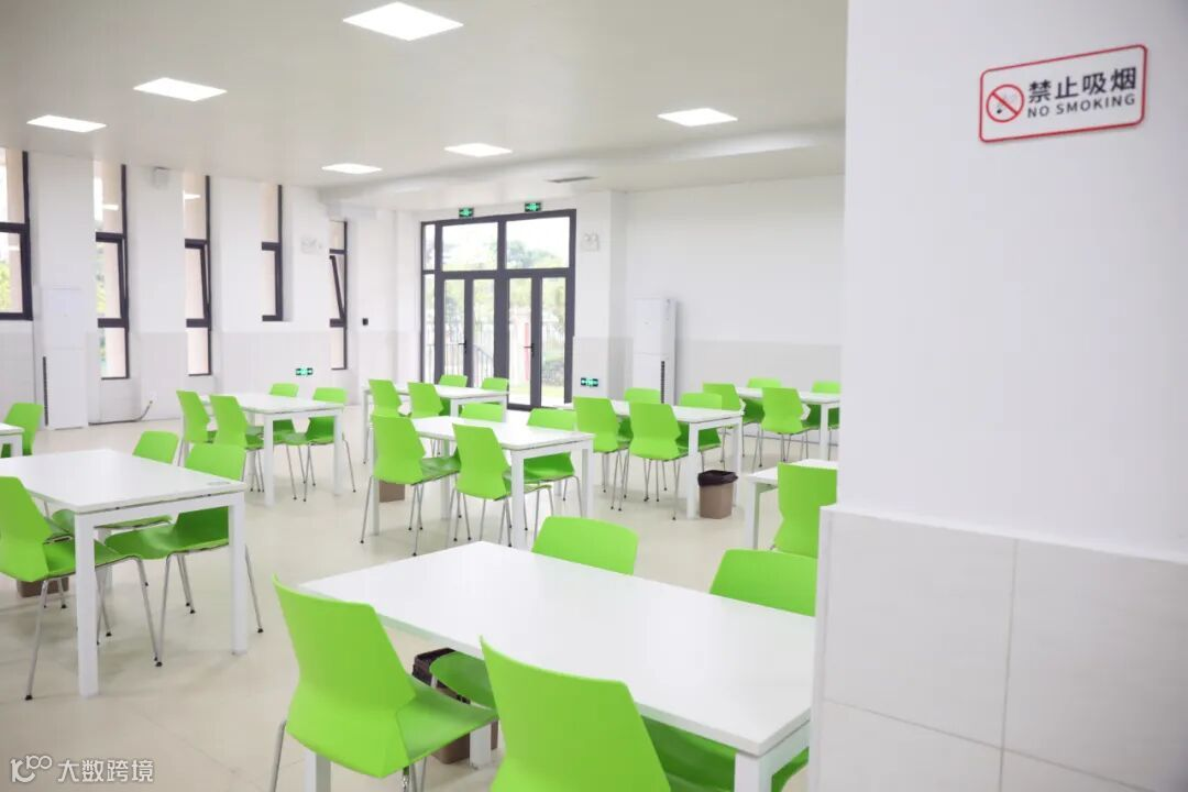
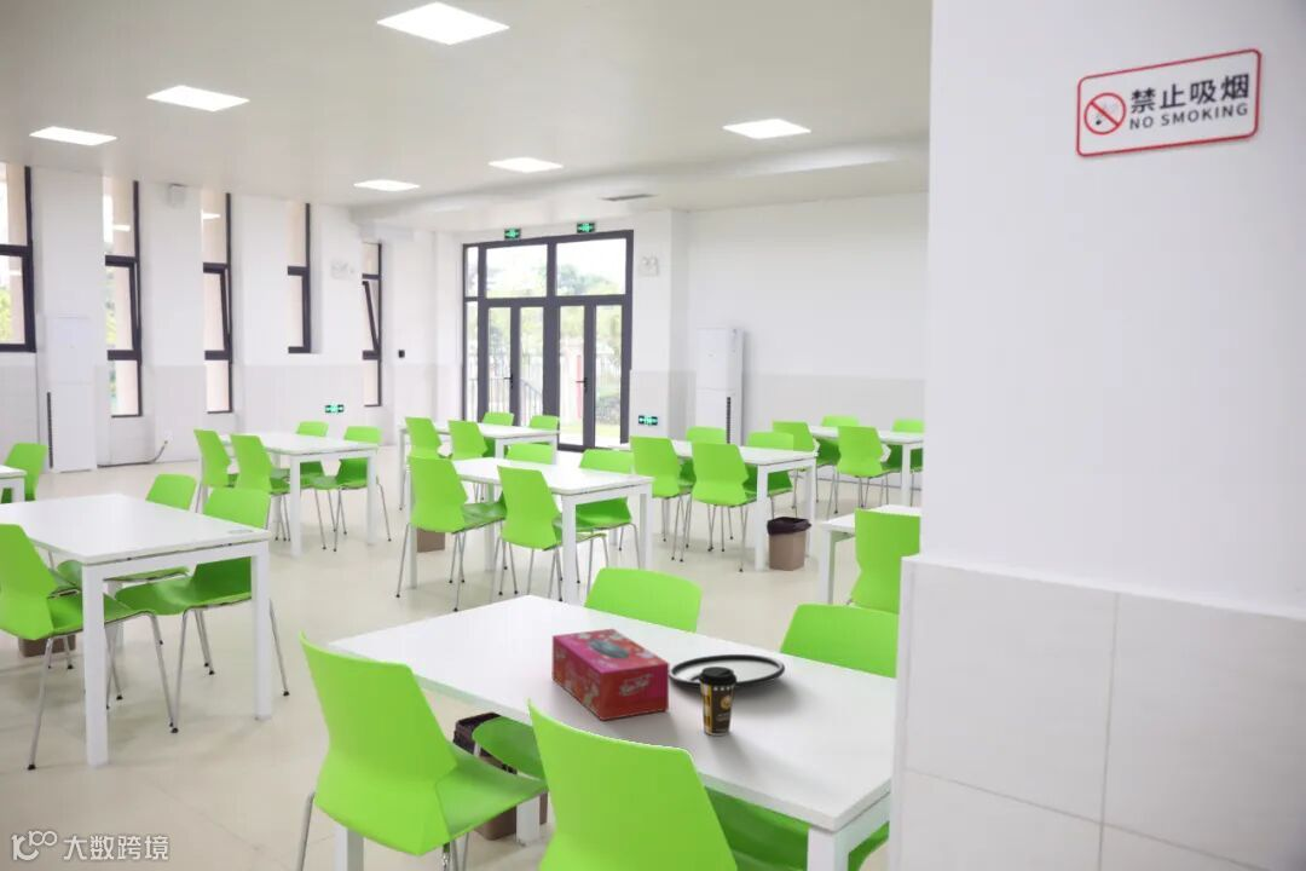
+ tissue box [550,628,670,721]
+ coffee cup [698,667,738,737]
+ plate [669,653,786,690]
